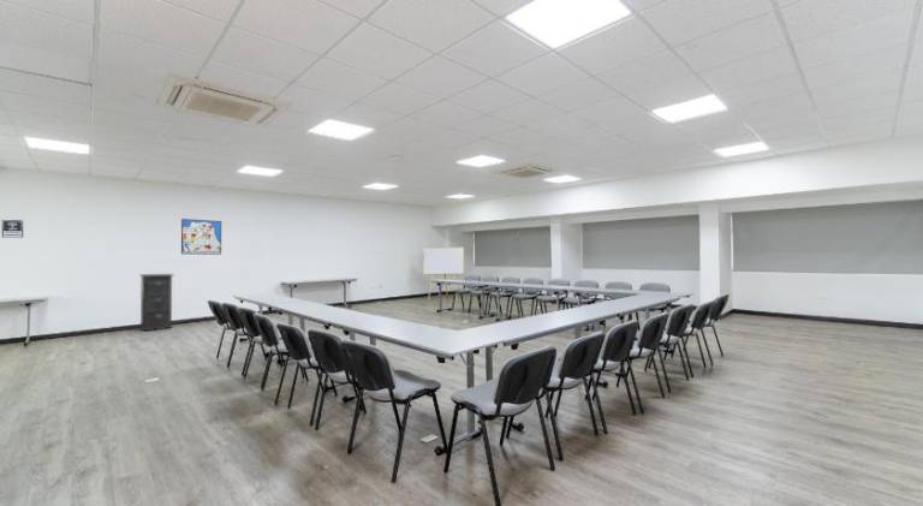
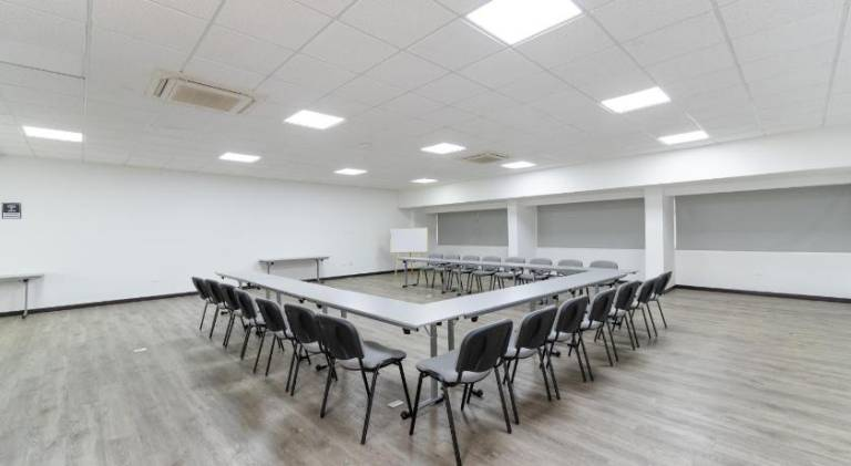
- filing cabinet [138,273,175,332]
- wall art [180,218,222,256]
